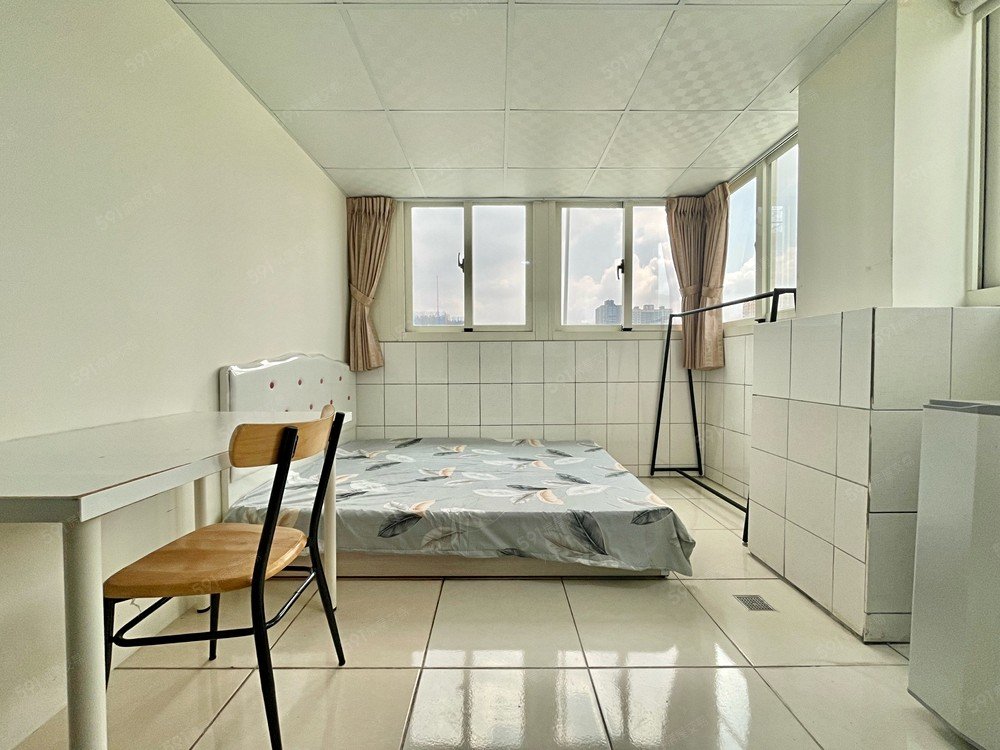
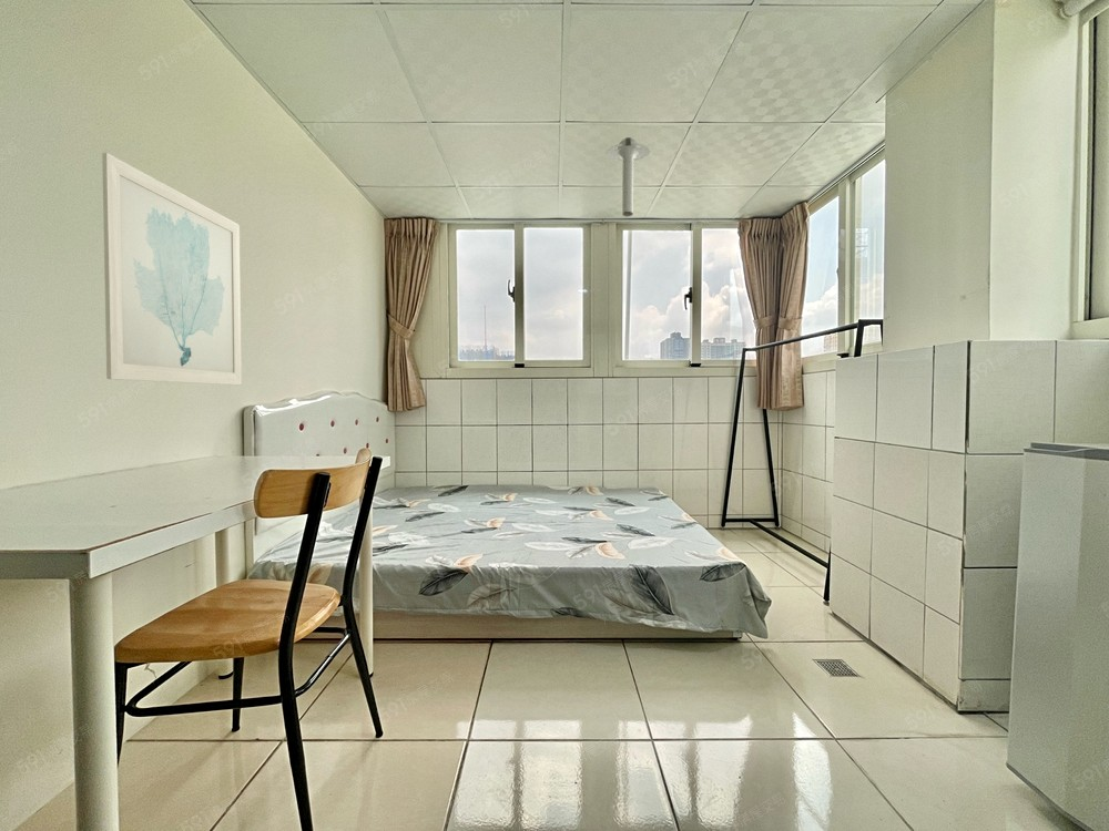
+ wall art [101,152,243,386]
+ ceiling light [604,136,652,217]
